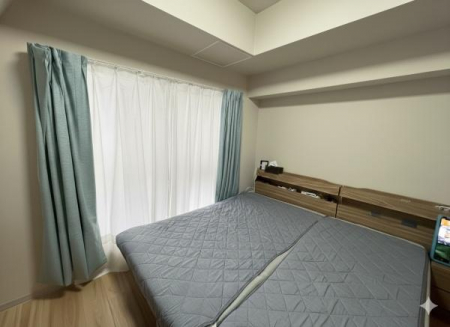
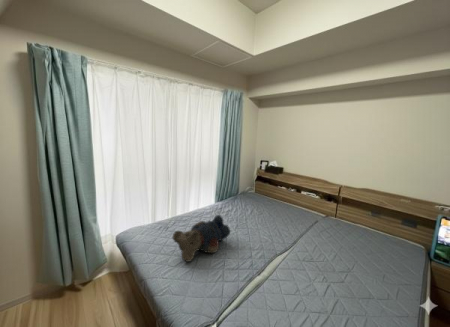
+ teddy bear [171,214,231,263]
